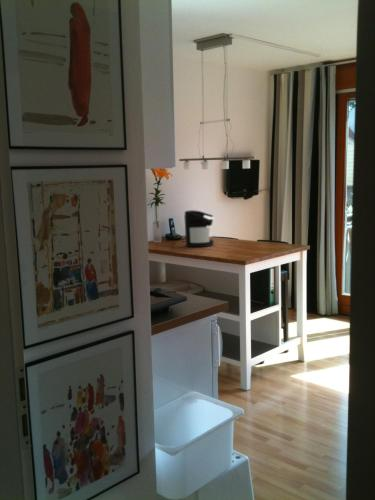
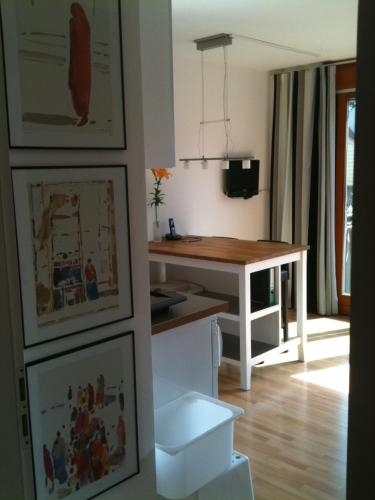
- coffee maker [183,209,216,248]
